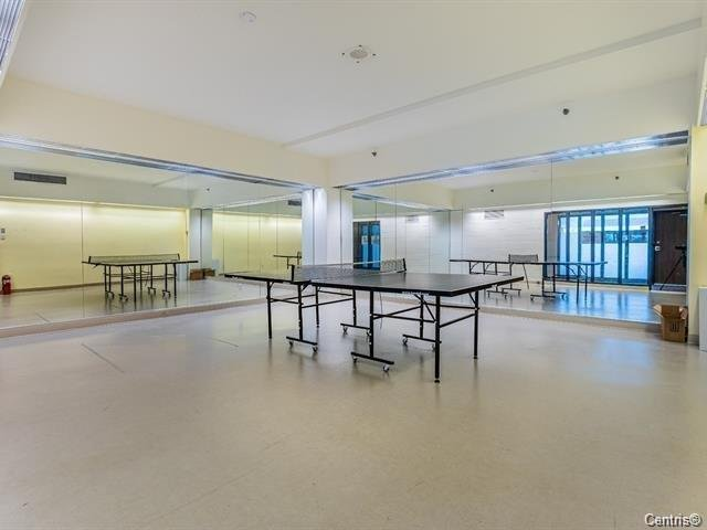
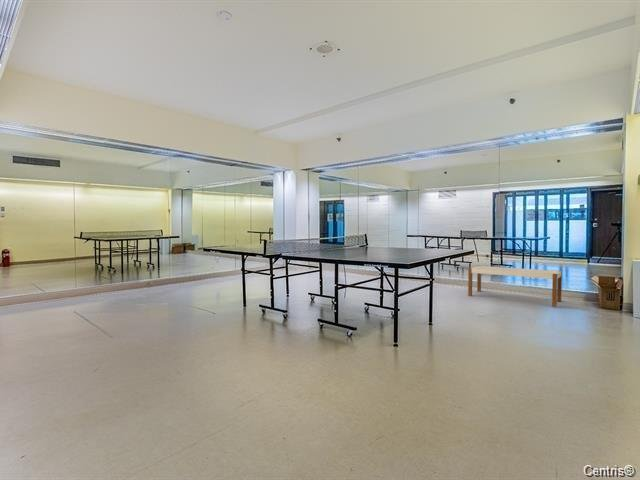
+ bench [467,265,563,307]
